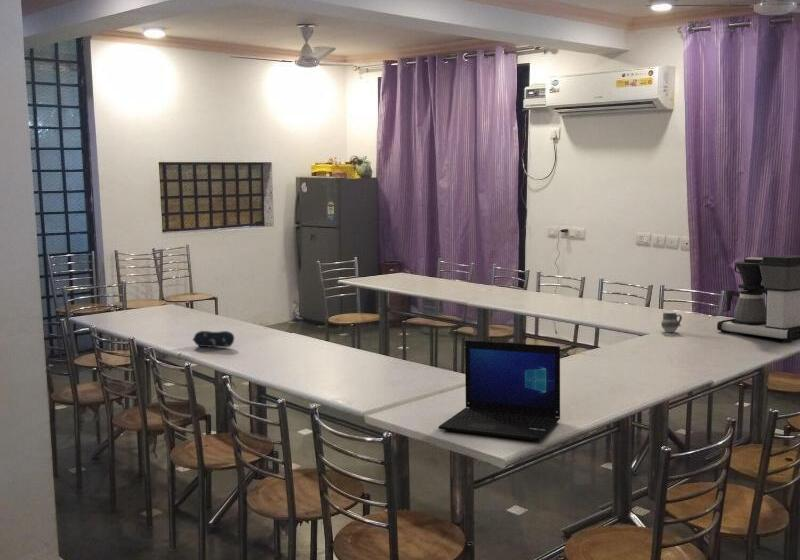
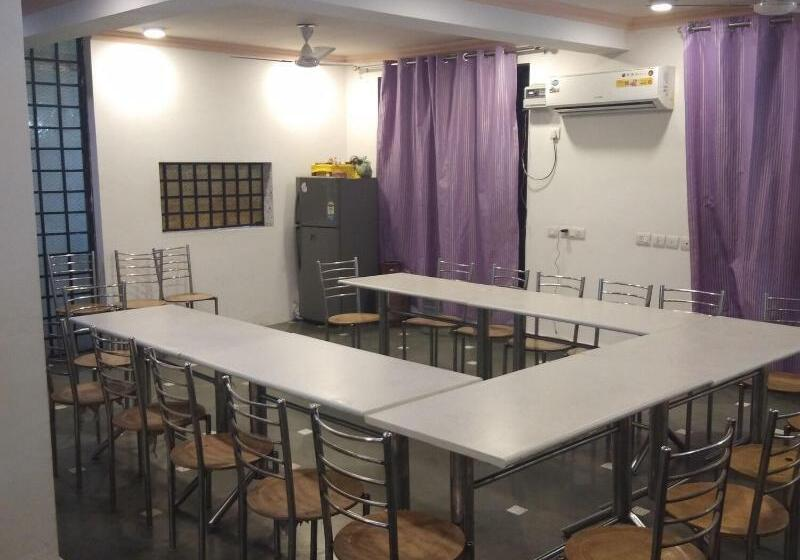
- laptop [438,340,561,442]
- coffee maker [716,254,800,344]
- pencil case [192,330,235,348]
- cup [660,312,683,333]
